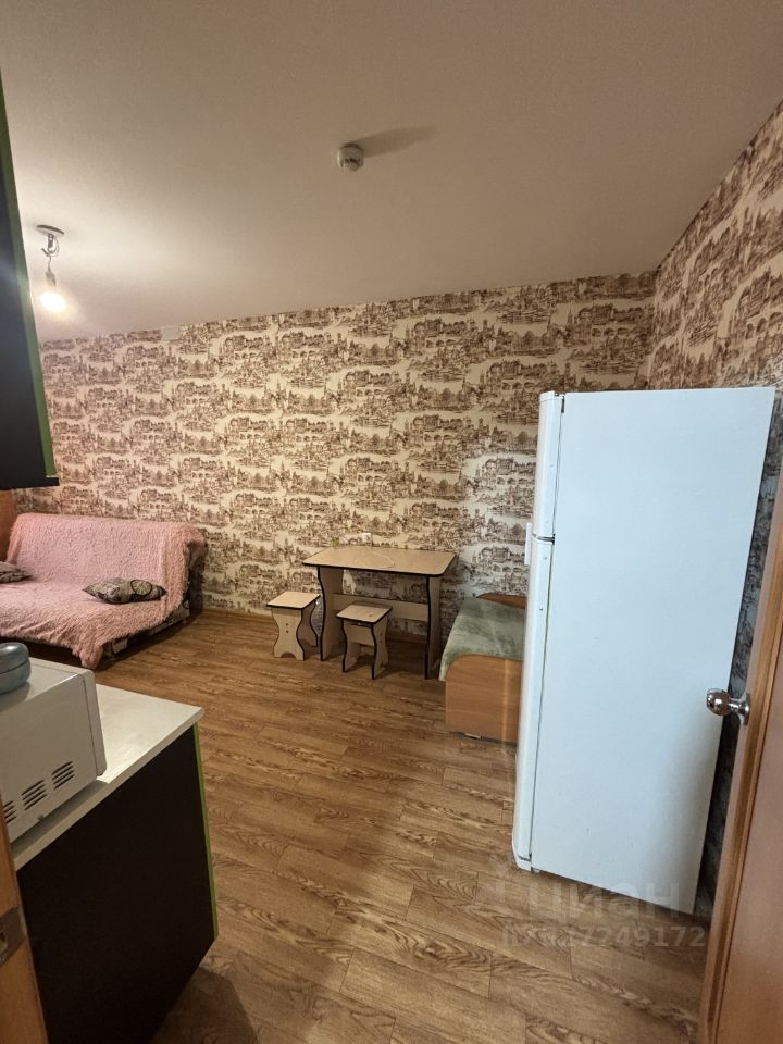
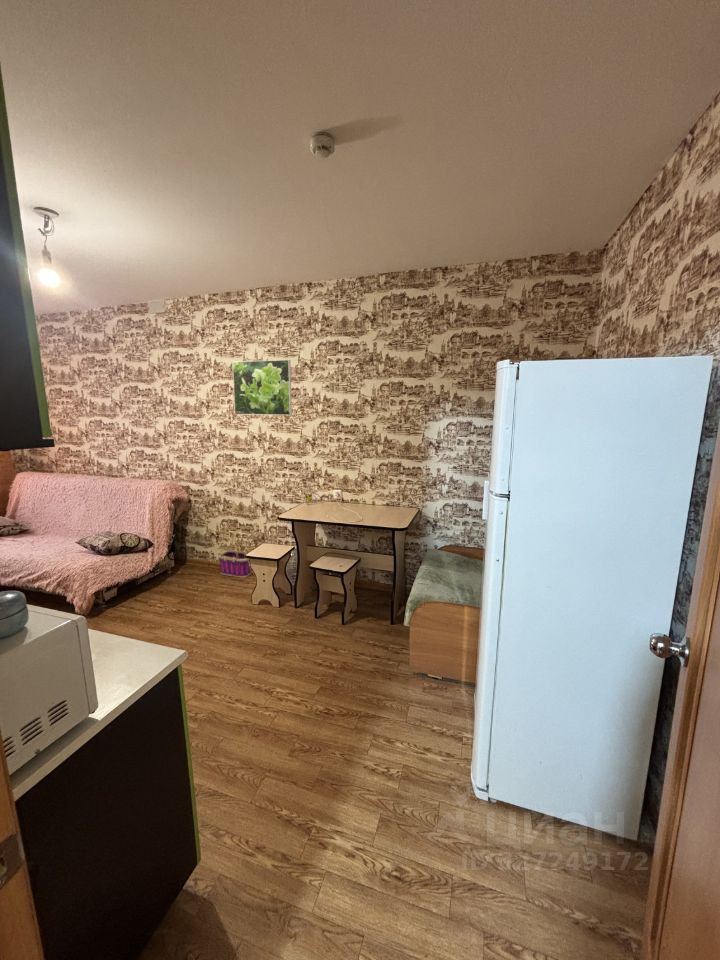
+ basket [217,529,253,579]
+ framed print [231,359,293,416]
